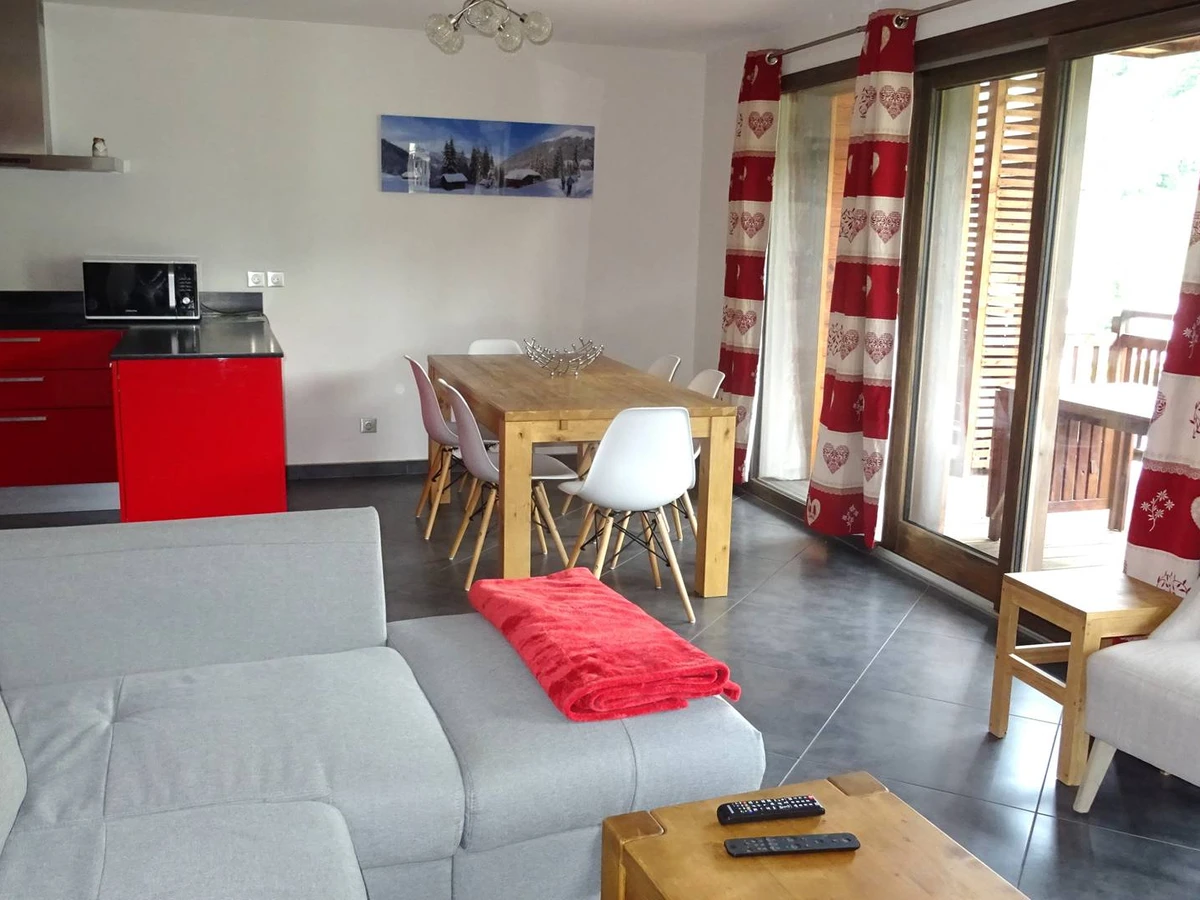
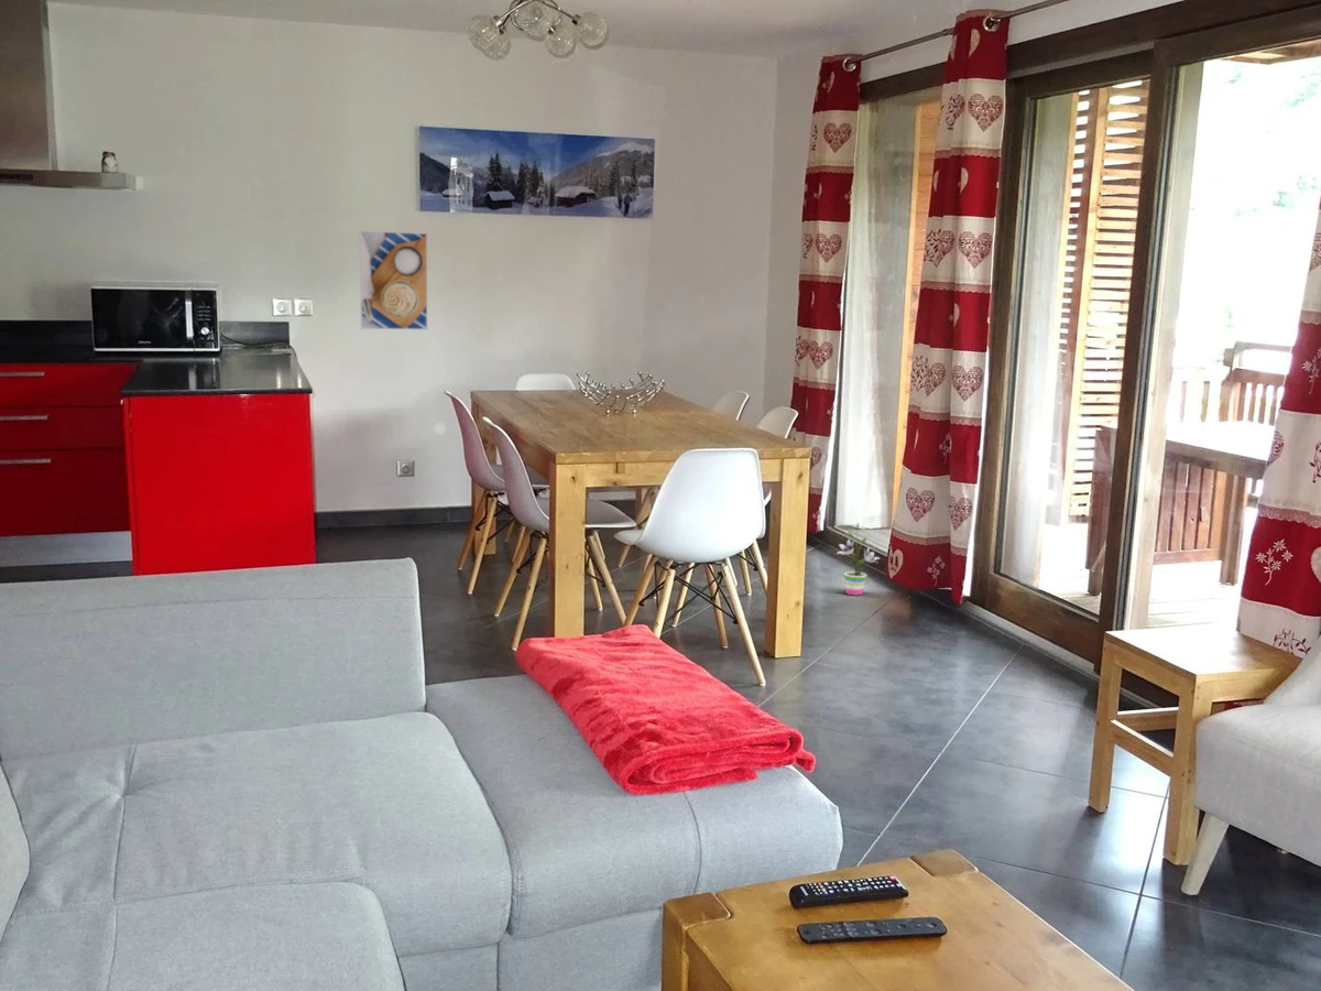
+ potted plant [836,522,880,597]
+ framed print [359,229,428,330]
